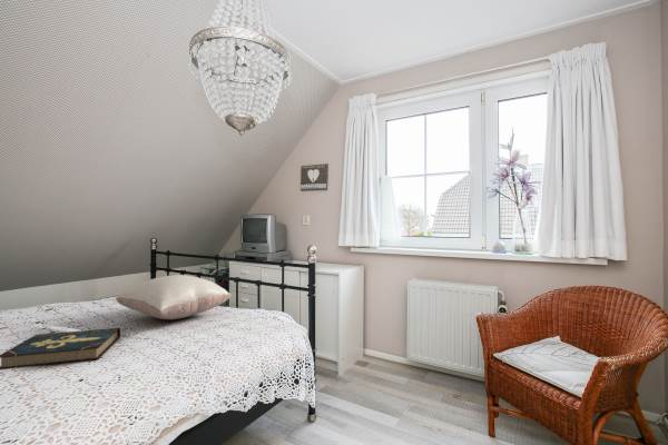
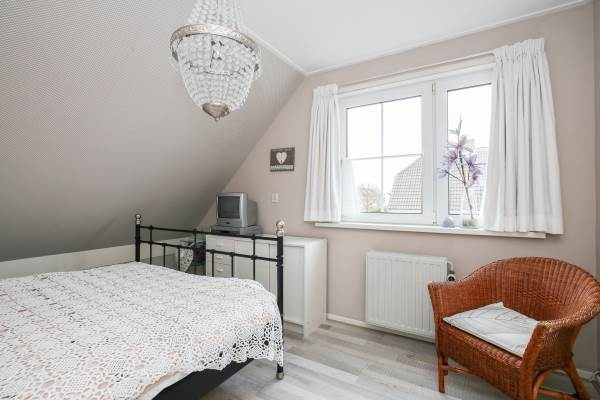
- pillow [115,274,233,320]
- book [0,327,121,370]
